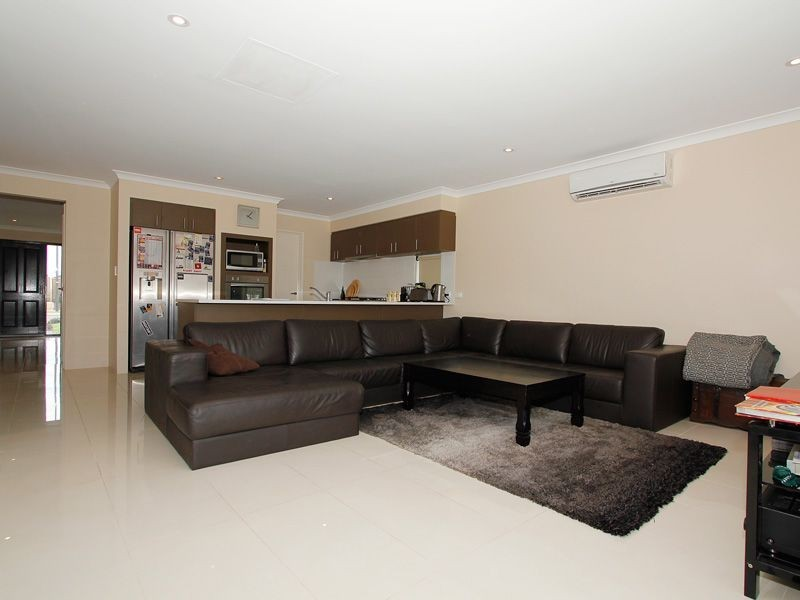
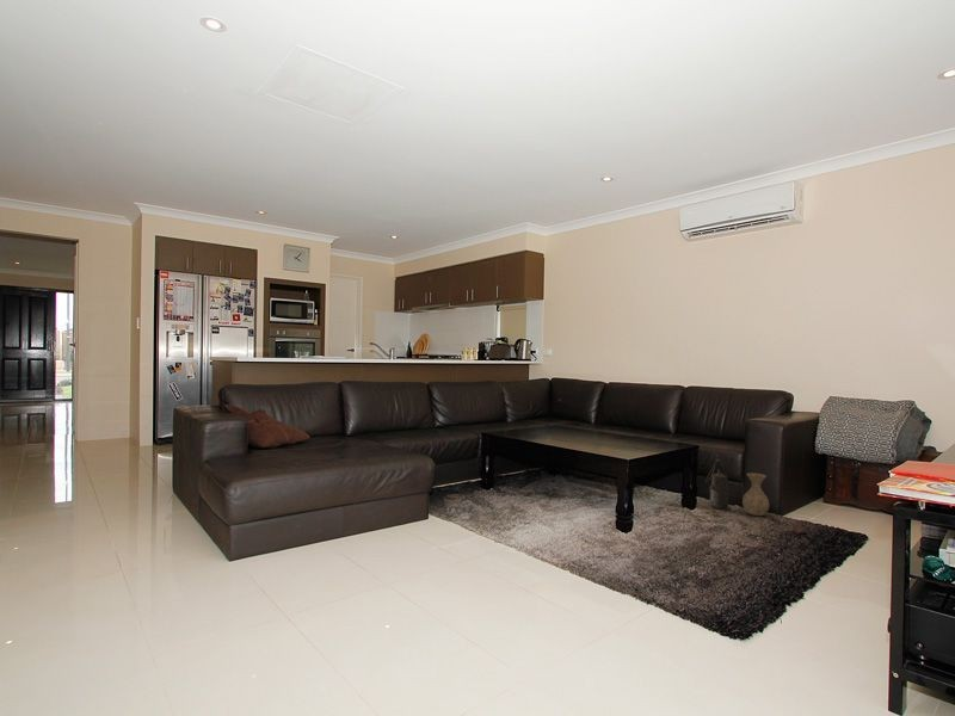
+ lantern [704,453,731,511]
+ vase [741,471,770,517]
